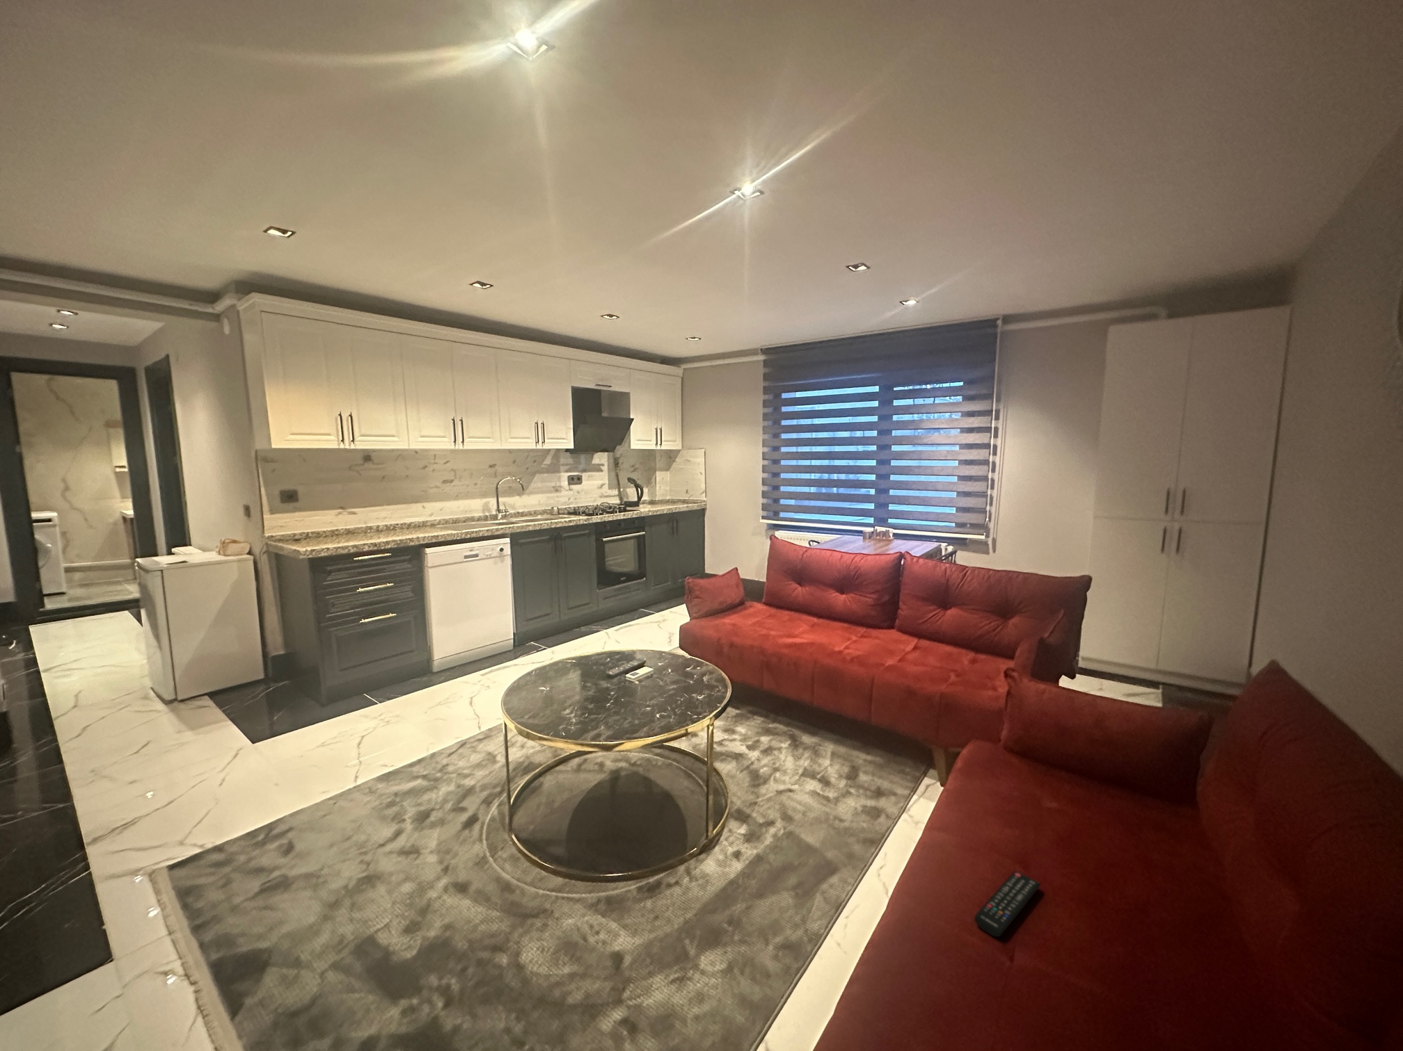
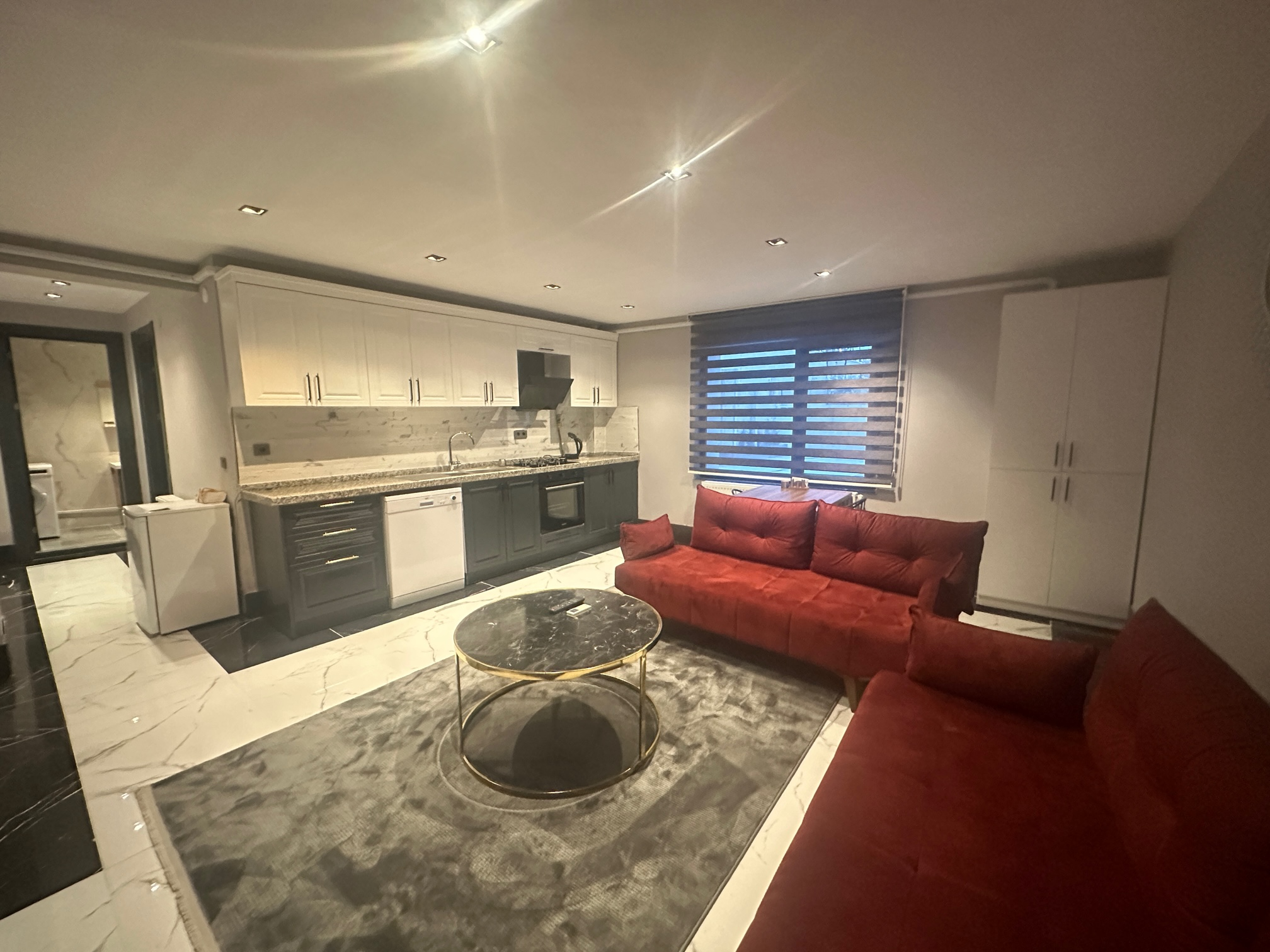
- remote control [973,870,1041,937]
